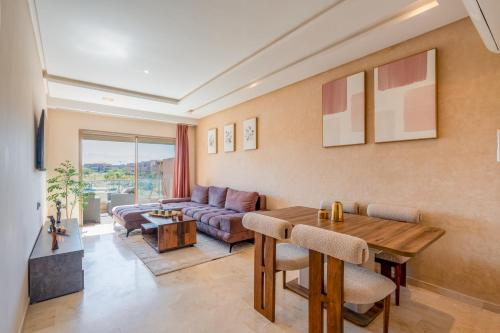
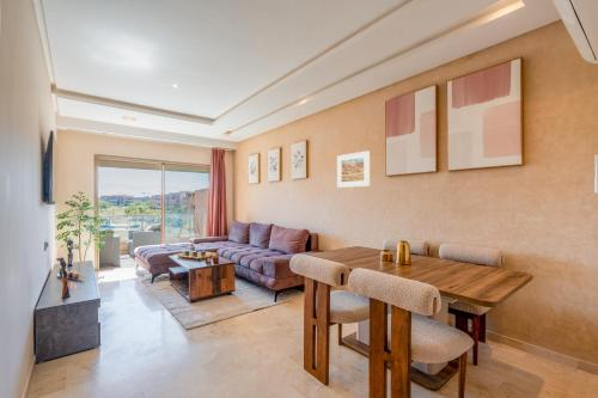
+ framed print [336,149,371,189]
